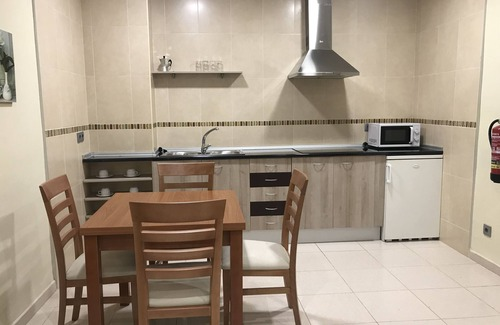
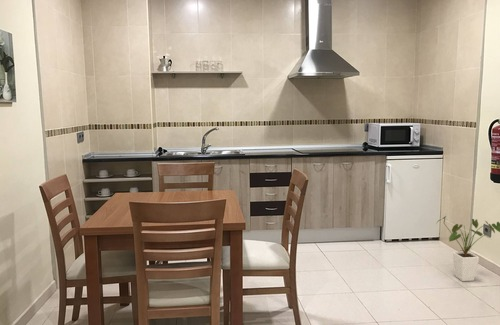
+ house plant [435,215,500,282]
